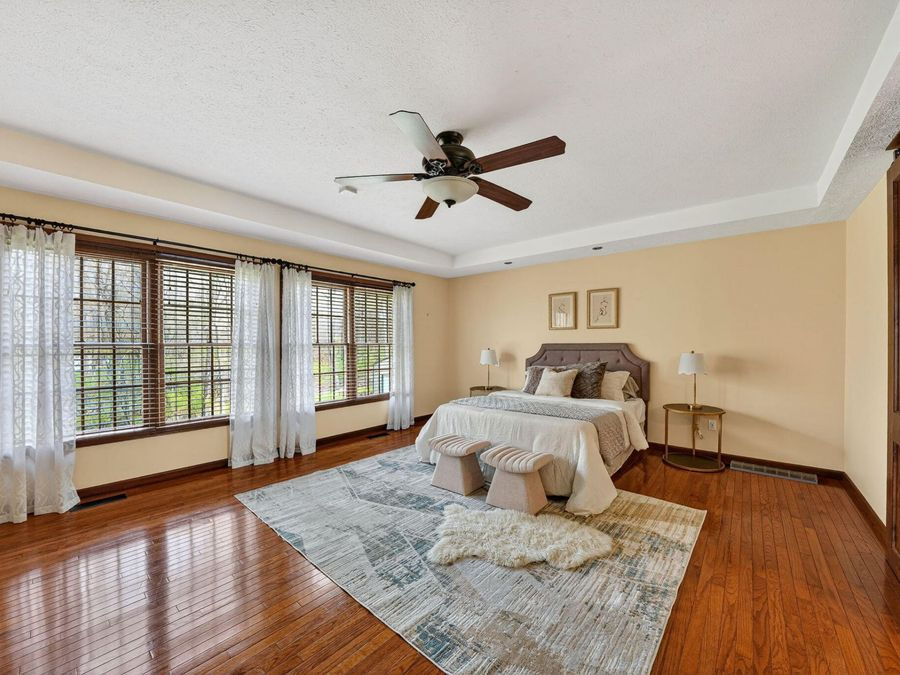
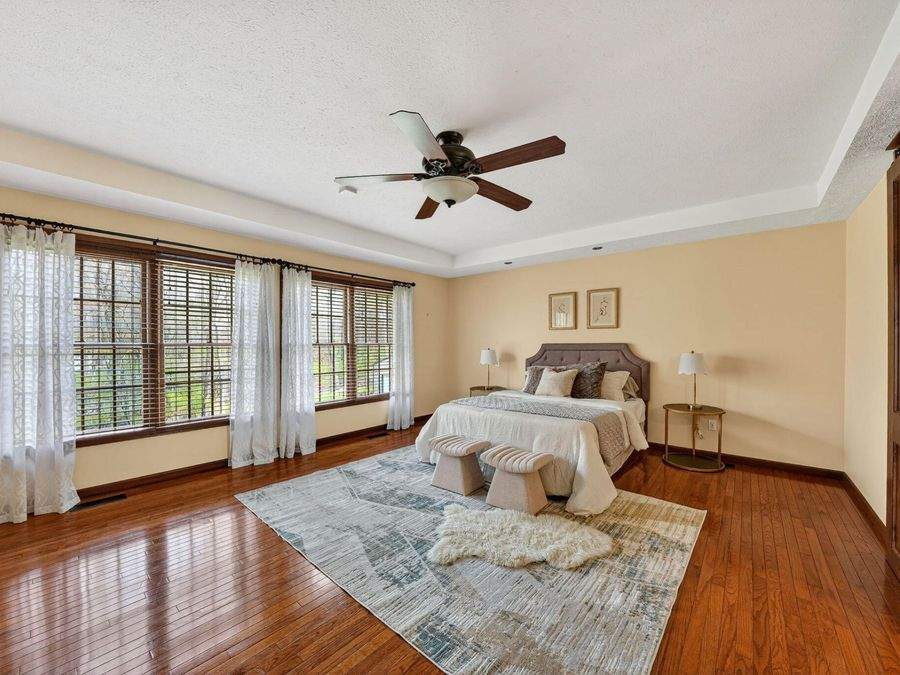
- woven basket [729,460,819,485]
